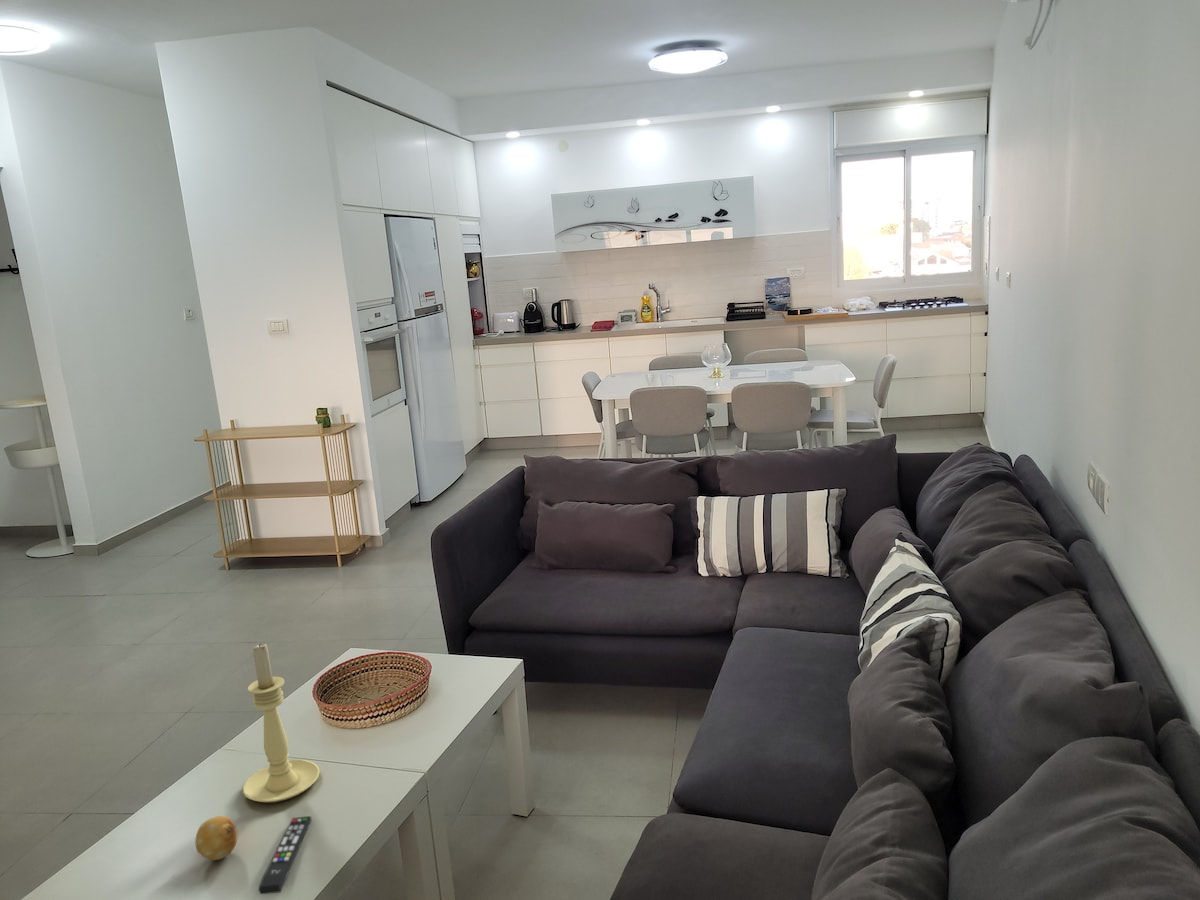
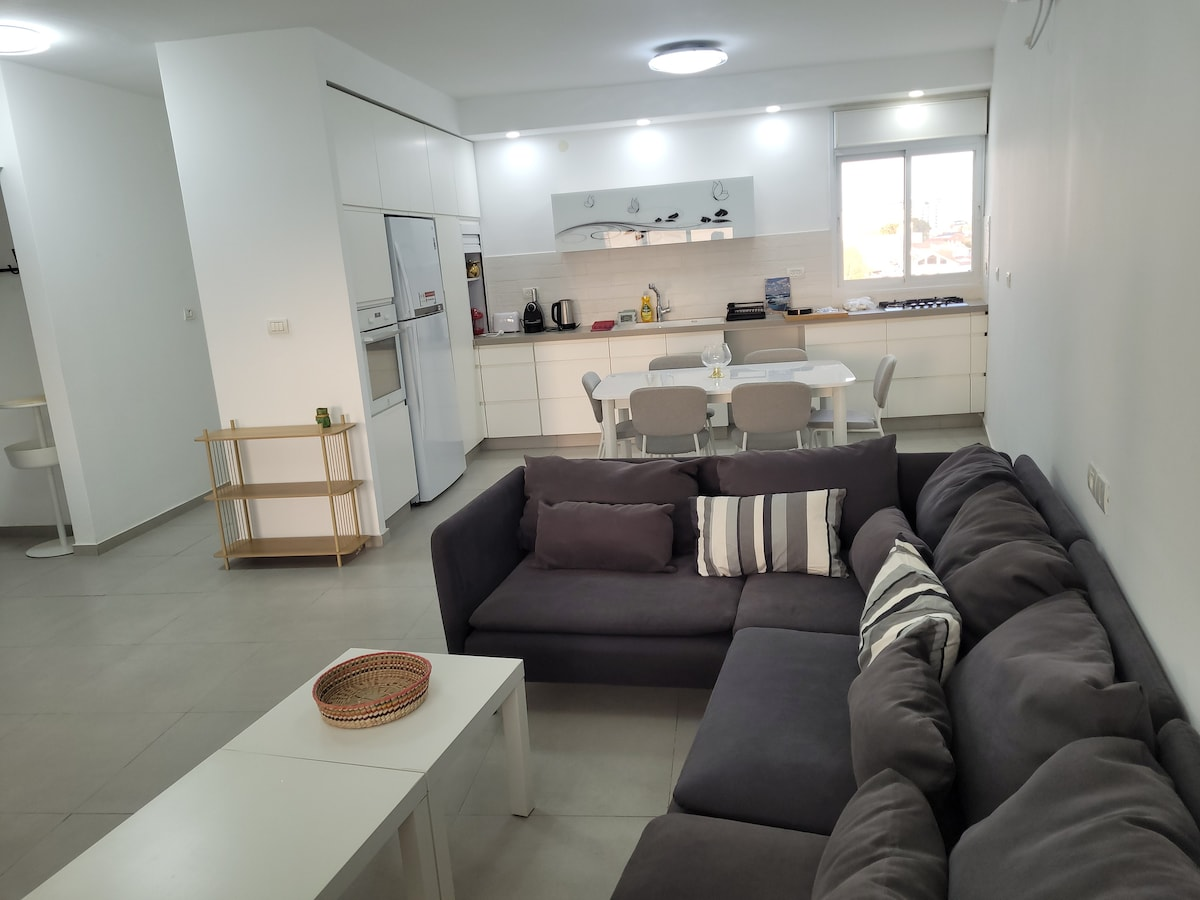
- remote control [258,815,312,895]
- fruit [194,815,238,861]
- candle holder [242,643,321,803]
